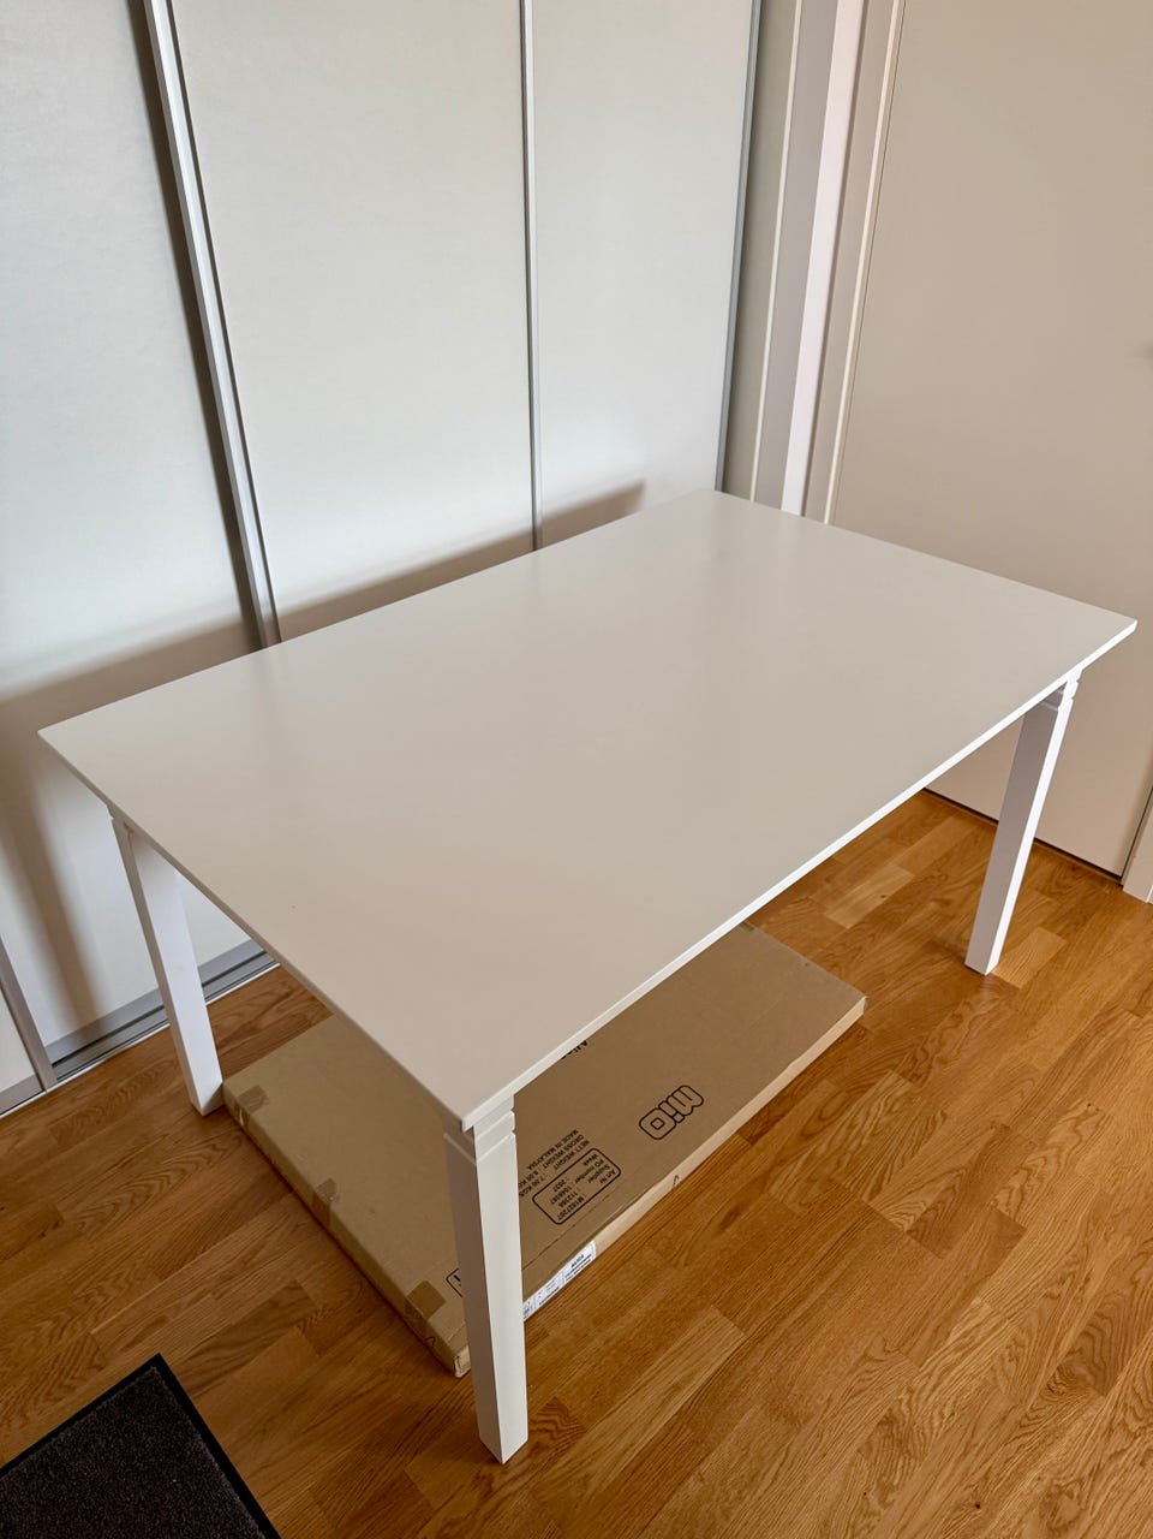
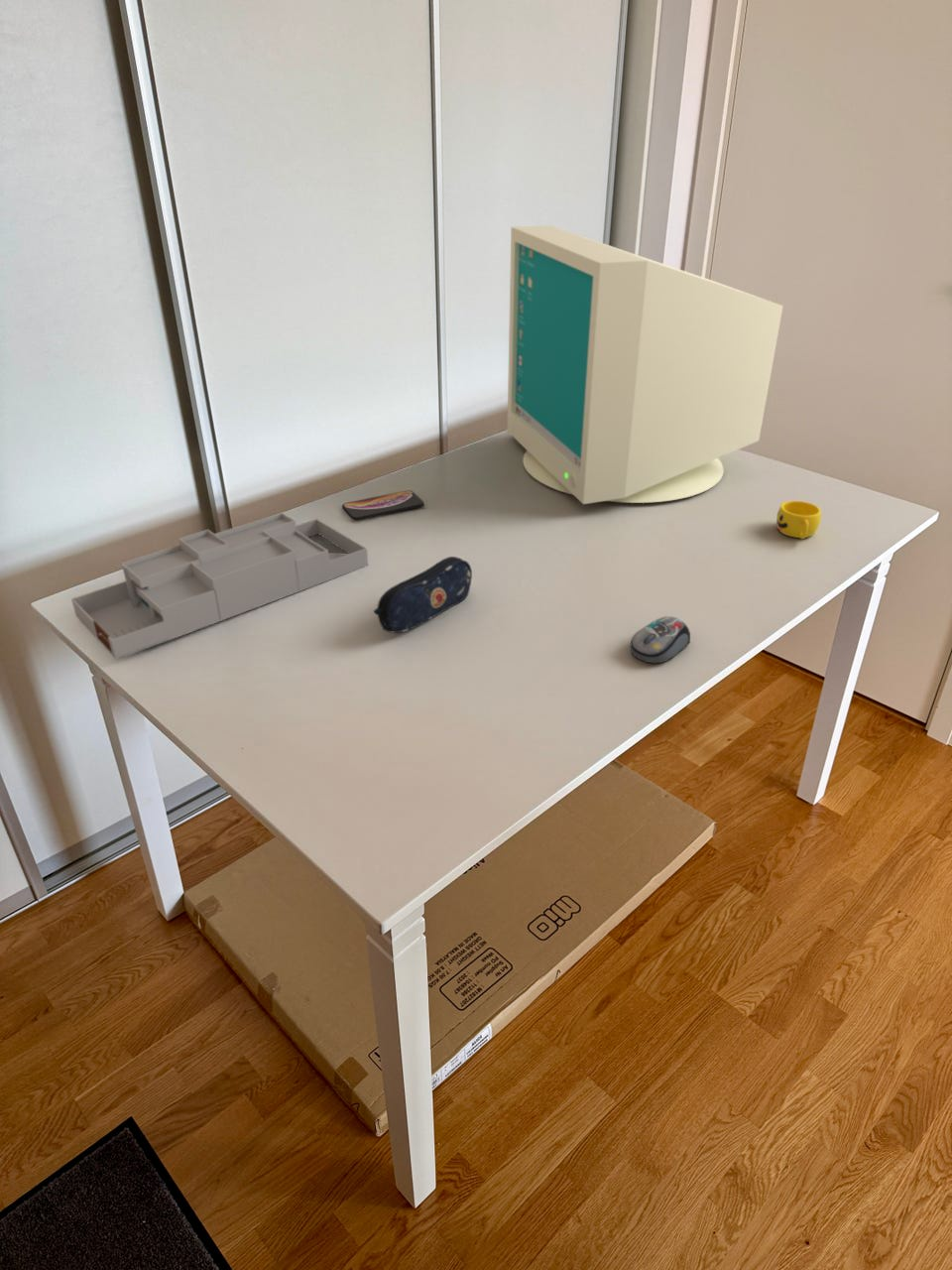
+ computer mouse [629,615,691,664]
+ desk organizer [70,512,369,661]
+ smartphone [341,489,424,521]
+ pencil case [373,556,473,634]
+ computer monitor [506,224,784,505]
+ cup [775,500,822,540]
